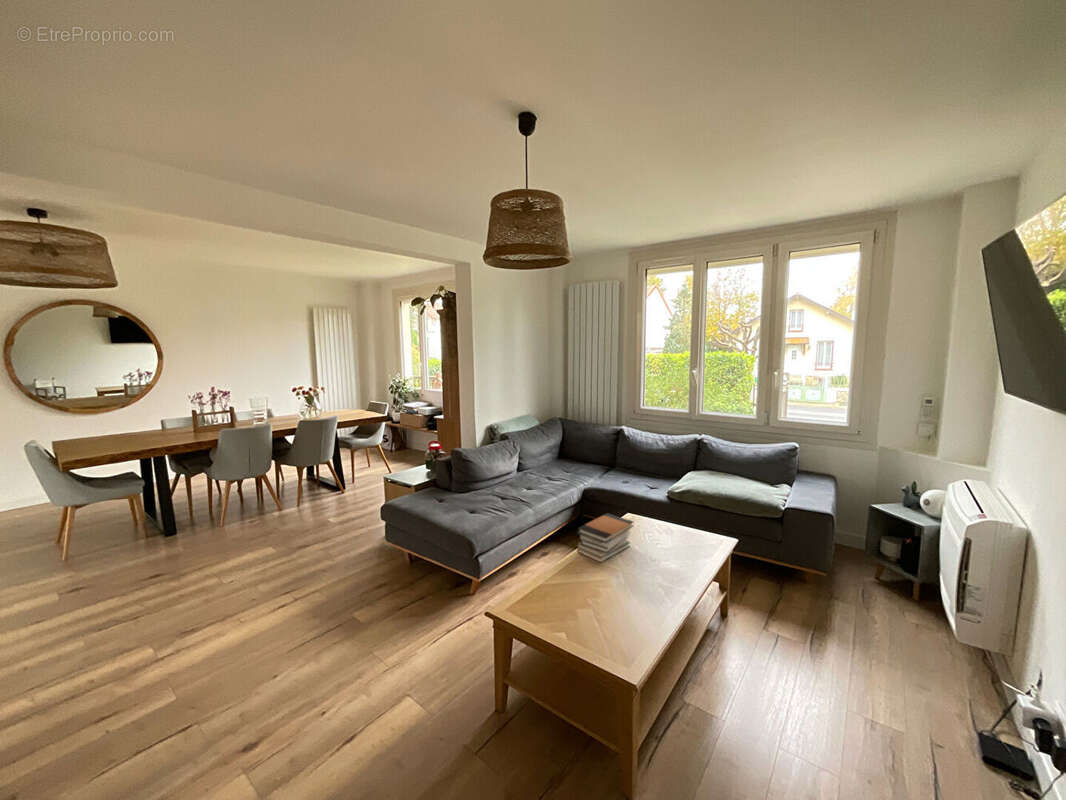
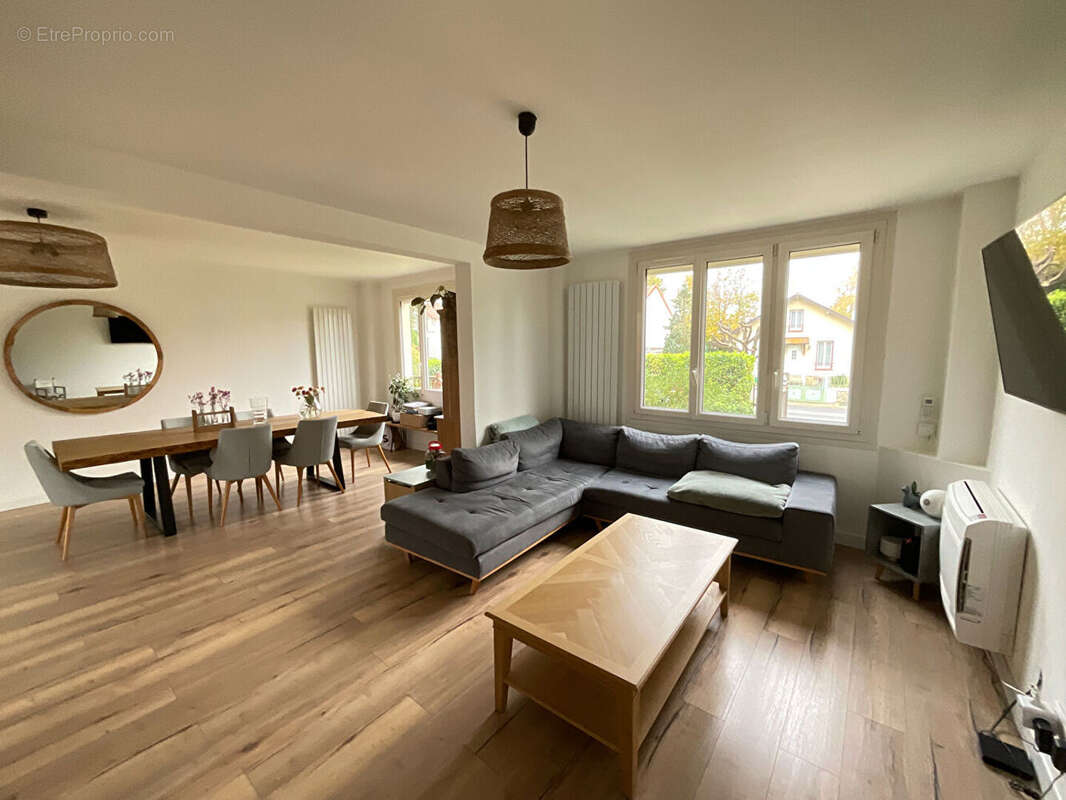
- book stack [576,512,635,564]
